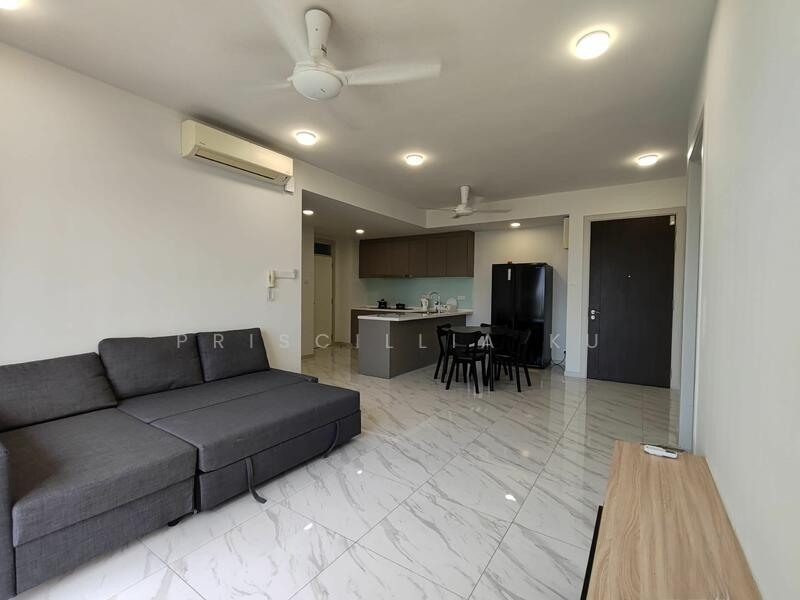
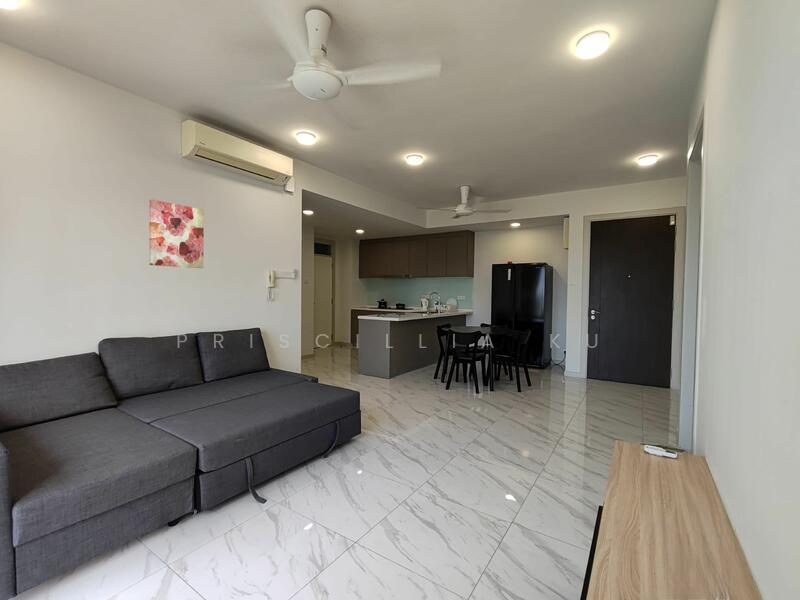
+ wall art [148,198,205,269]
